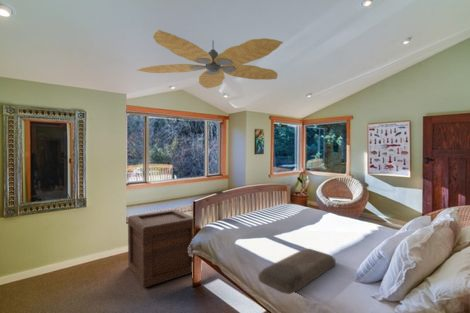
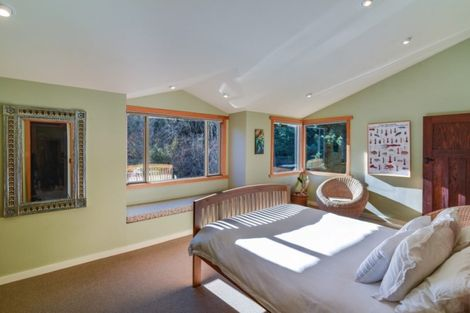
- ceiling fan [136,29,284,89]
- cushion [257,248,336,295]
- wooden crate [127,209,194,289]
